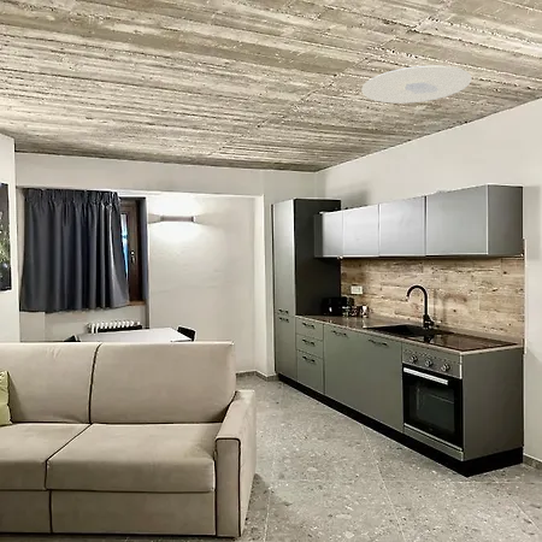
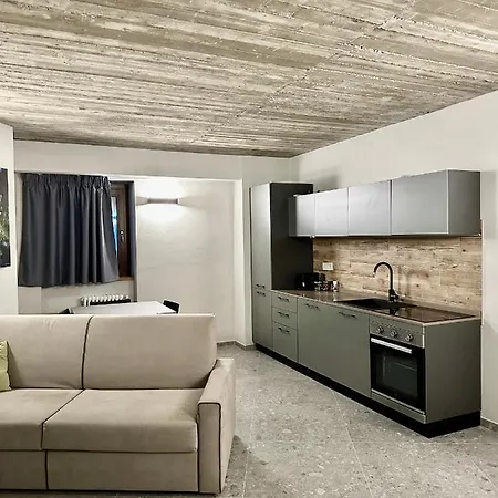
- ceiling light [360,65,472,105]
